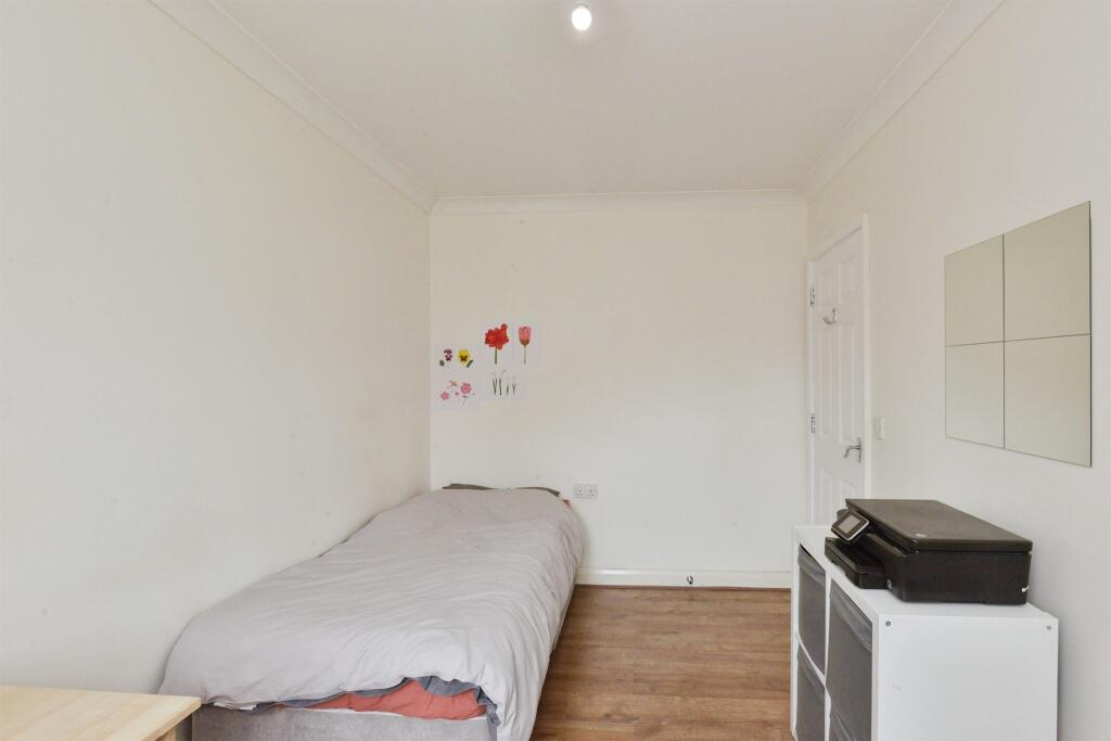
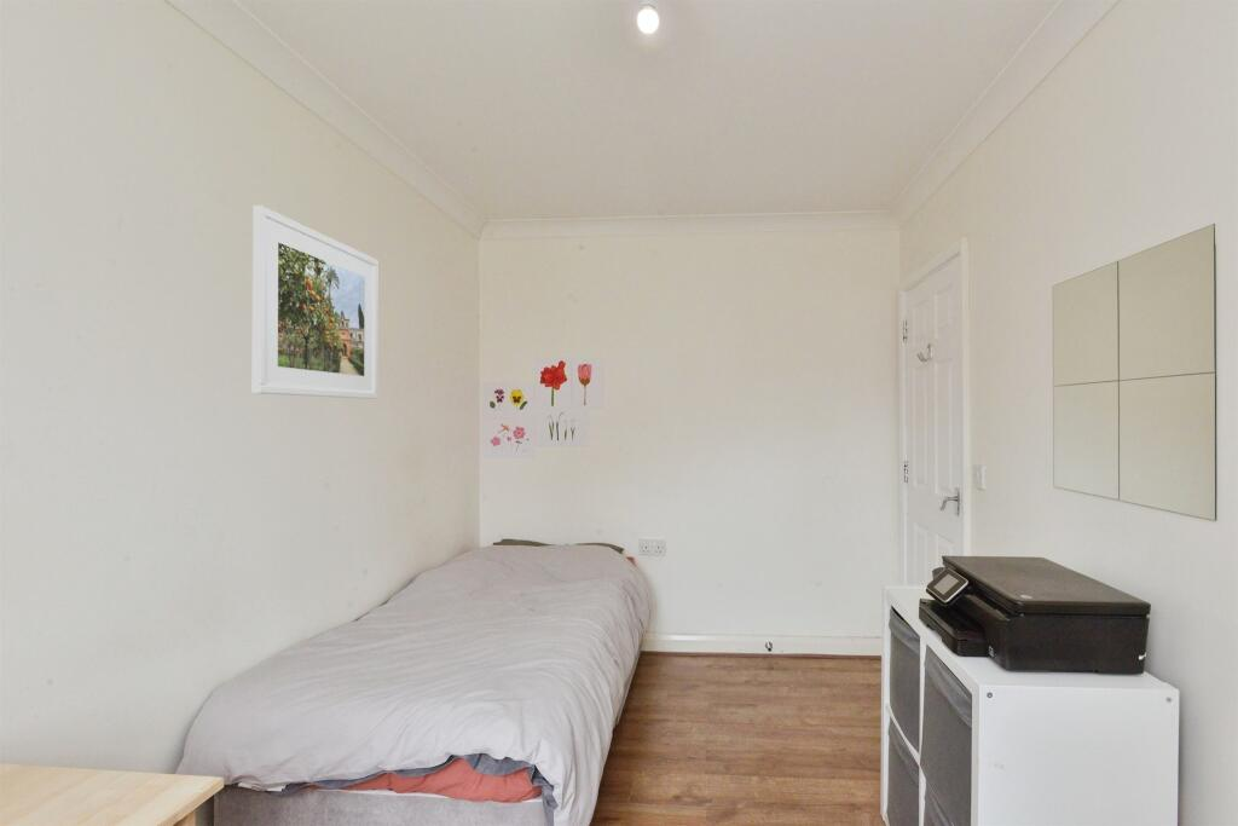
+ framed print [251,204,378,400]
